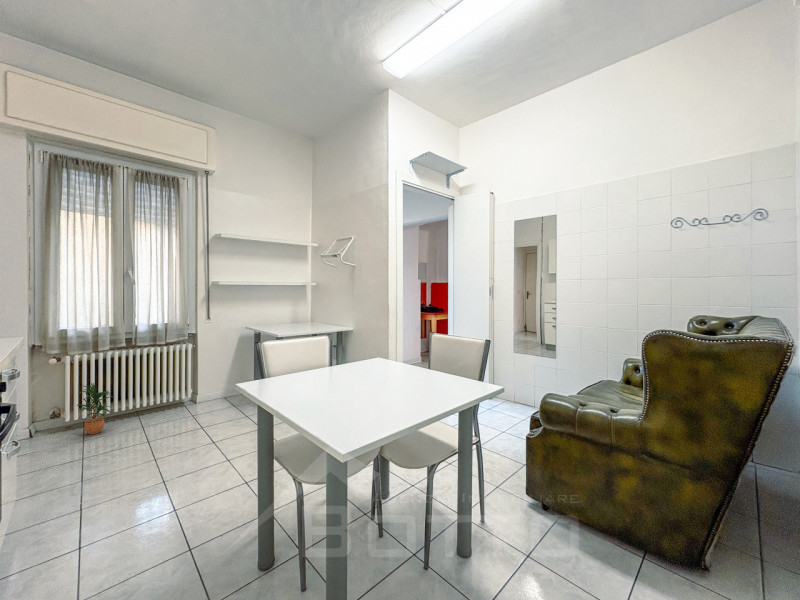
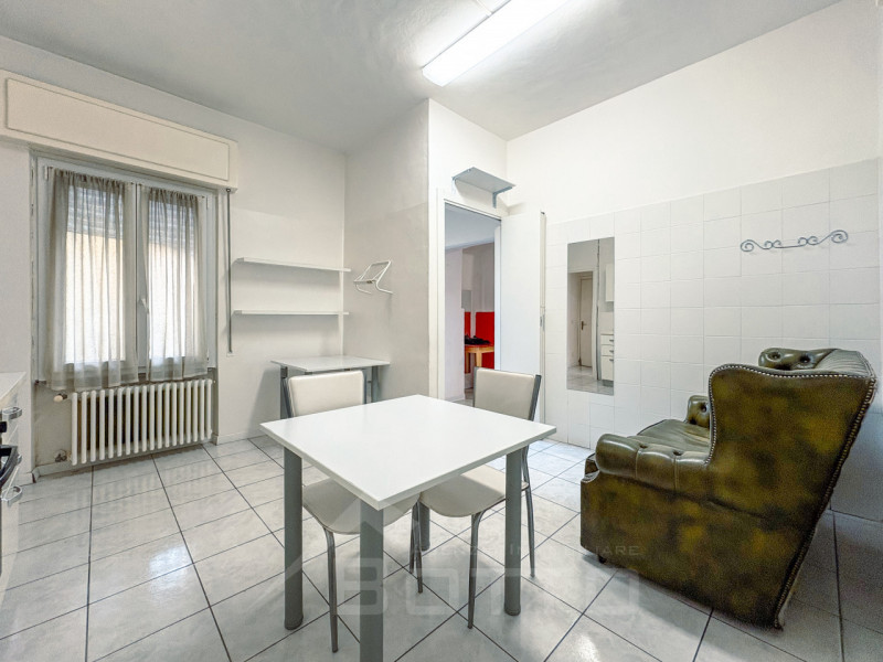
- potted plant [76,382,116,435]
